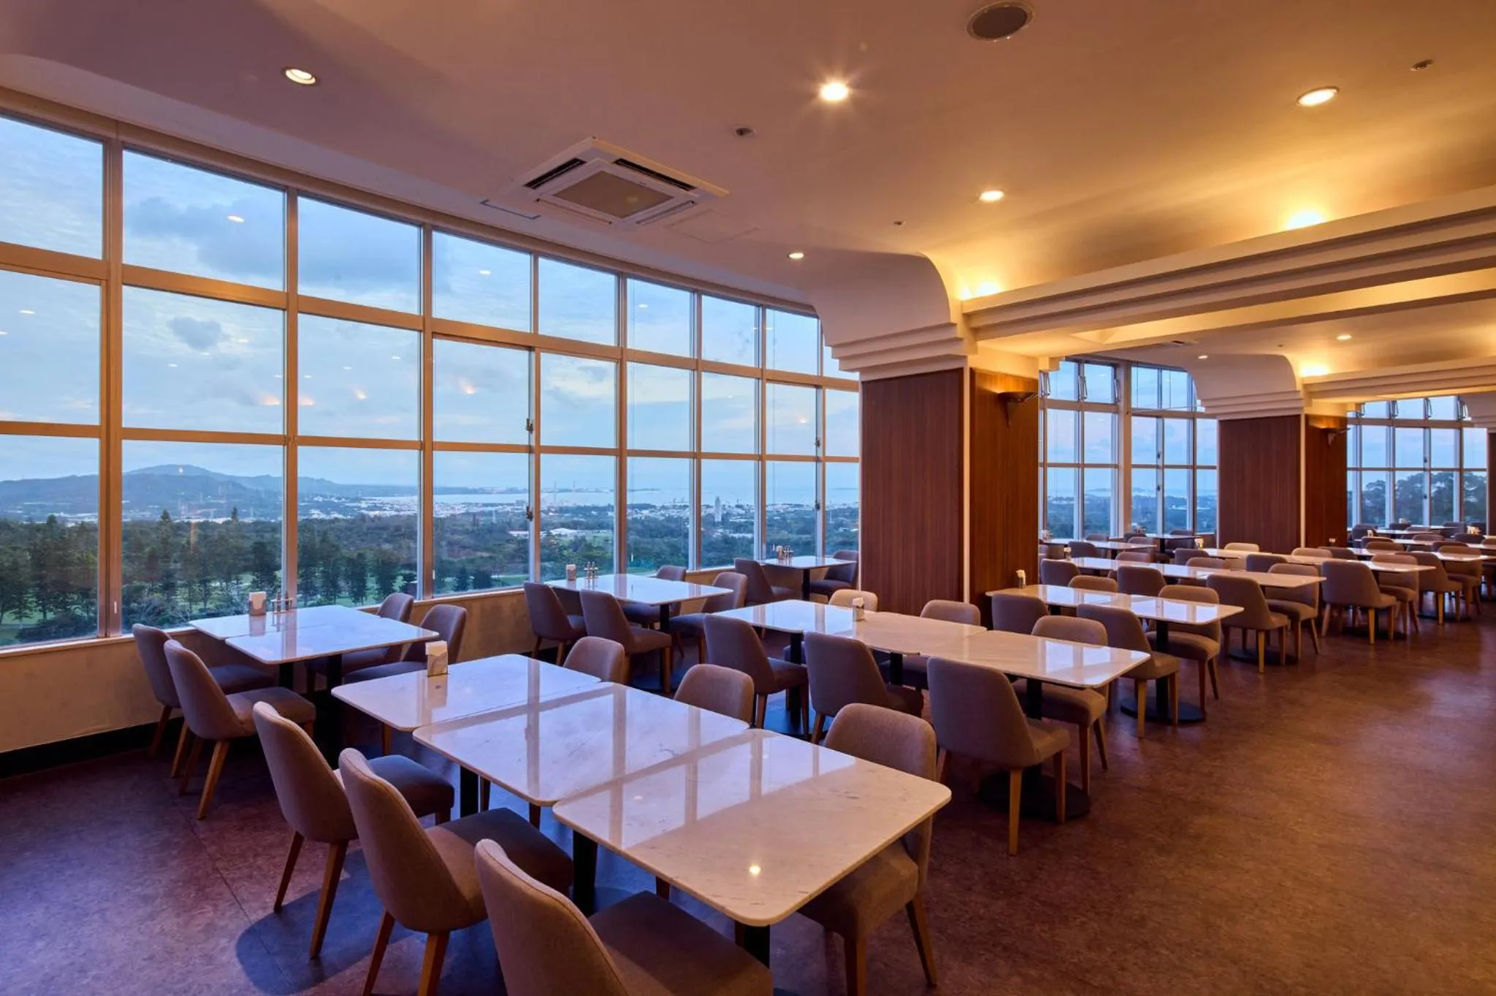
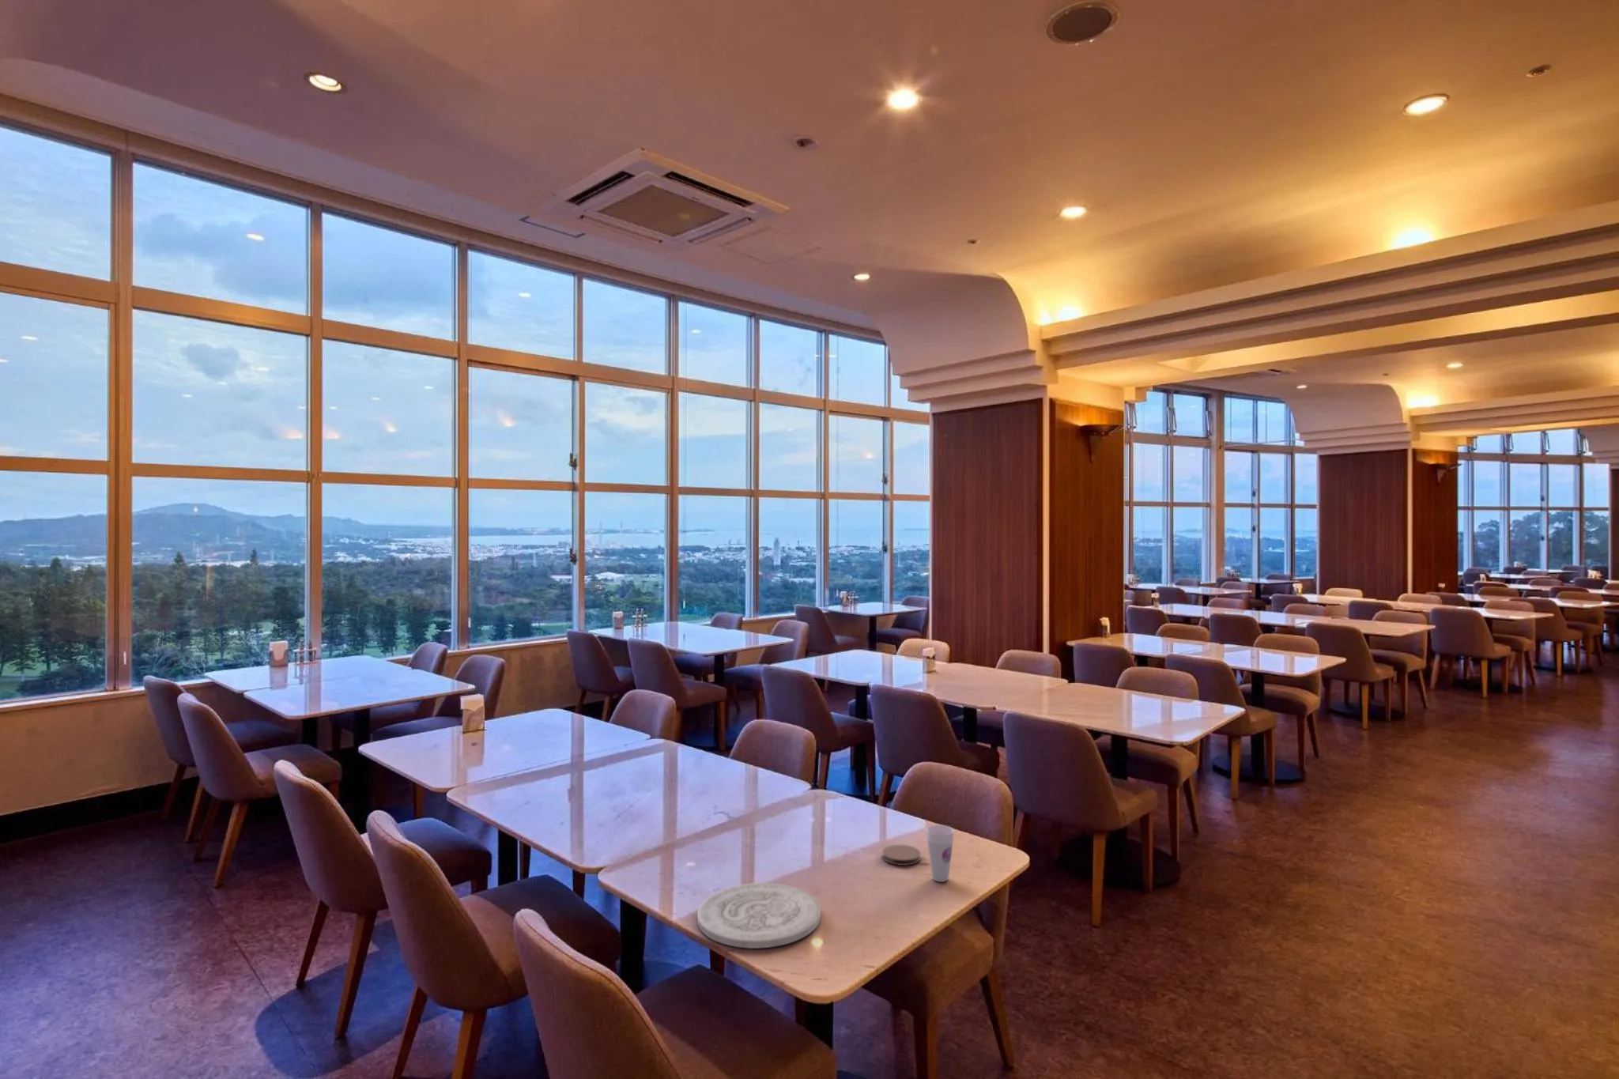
+ plate [697,883,821,949]
+ coaster [881,844,922,866]
+ cup [926,824,955,883]
